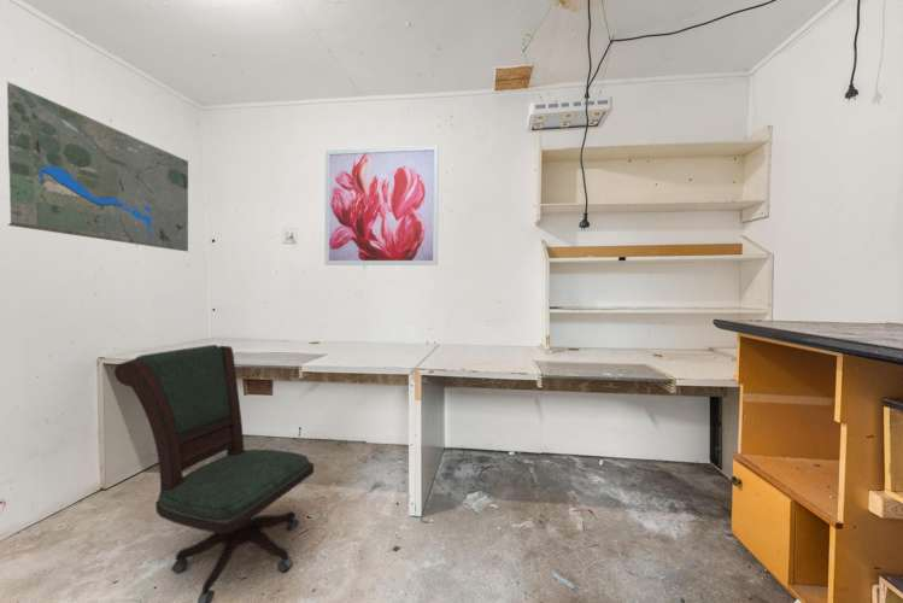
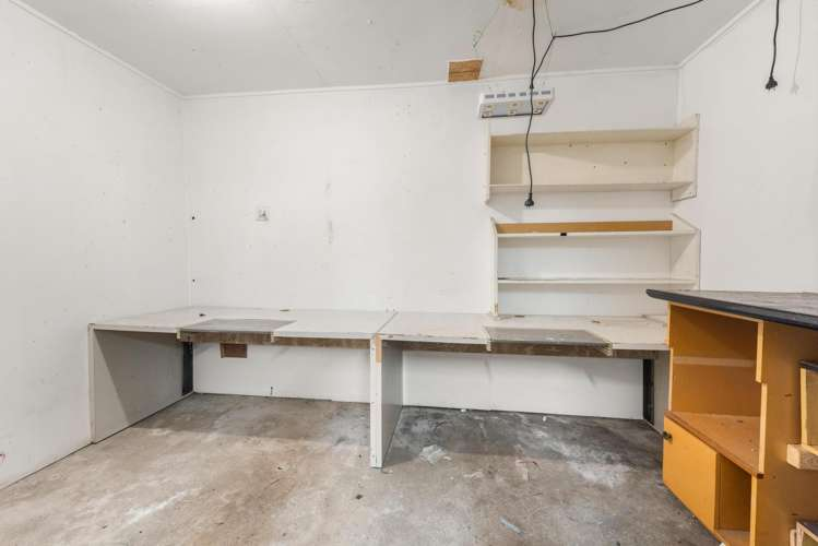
- wall art [323,145,440,267]
- road map [5,80,189,253]
- office chair [113,344,315,603]
